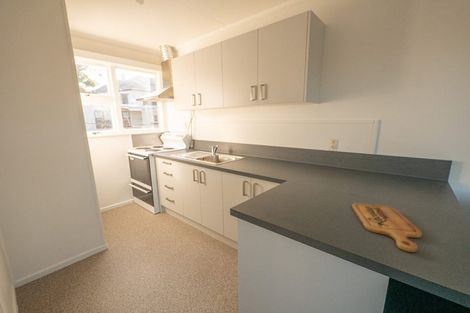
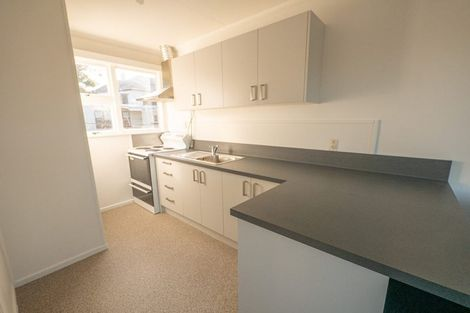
- cutting board [351,202,423,253]
